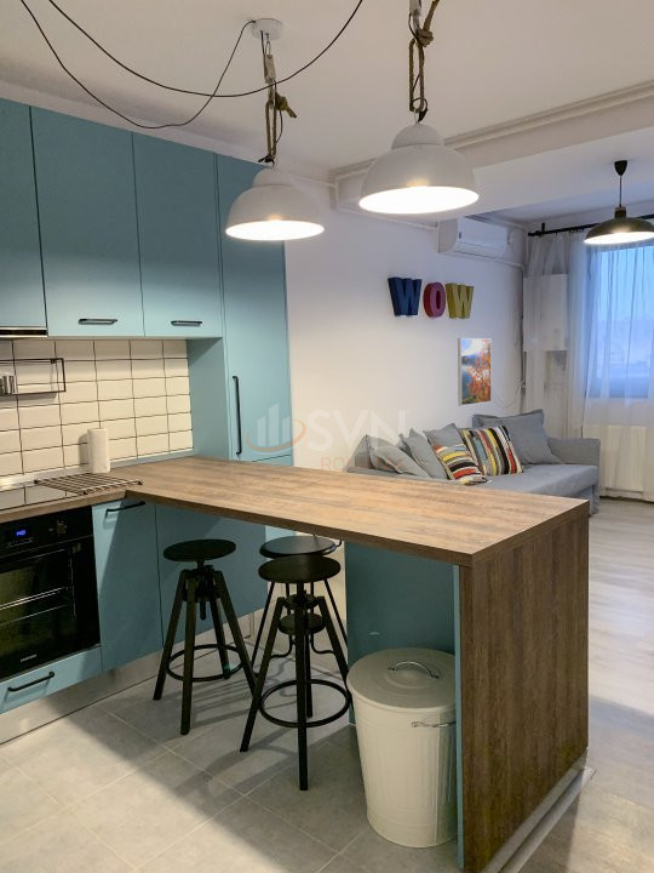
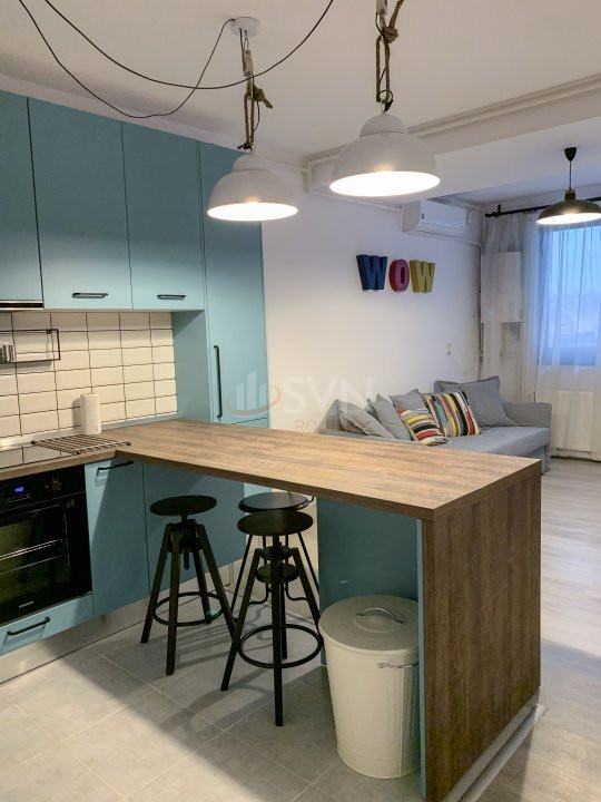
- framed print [457,337,493,407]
